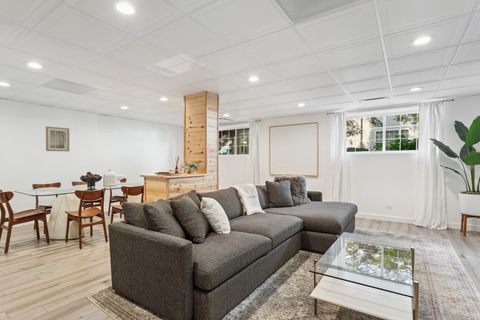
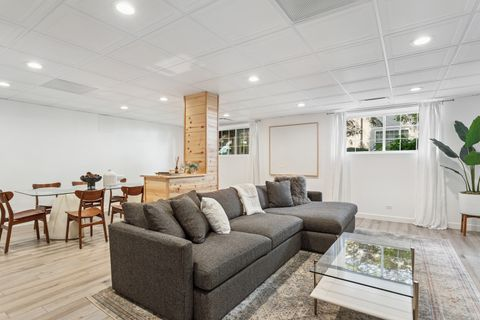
- wall art [45,126,70,152]
